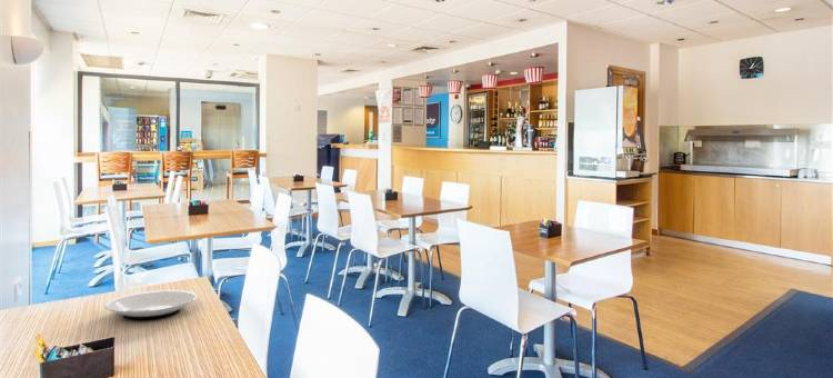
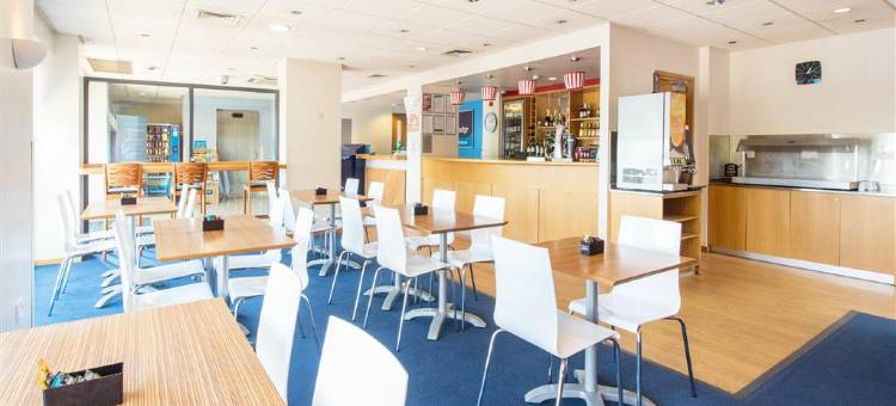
- plate [103,289,199,320]
